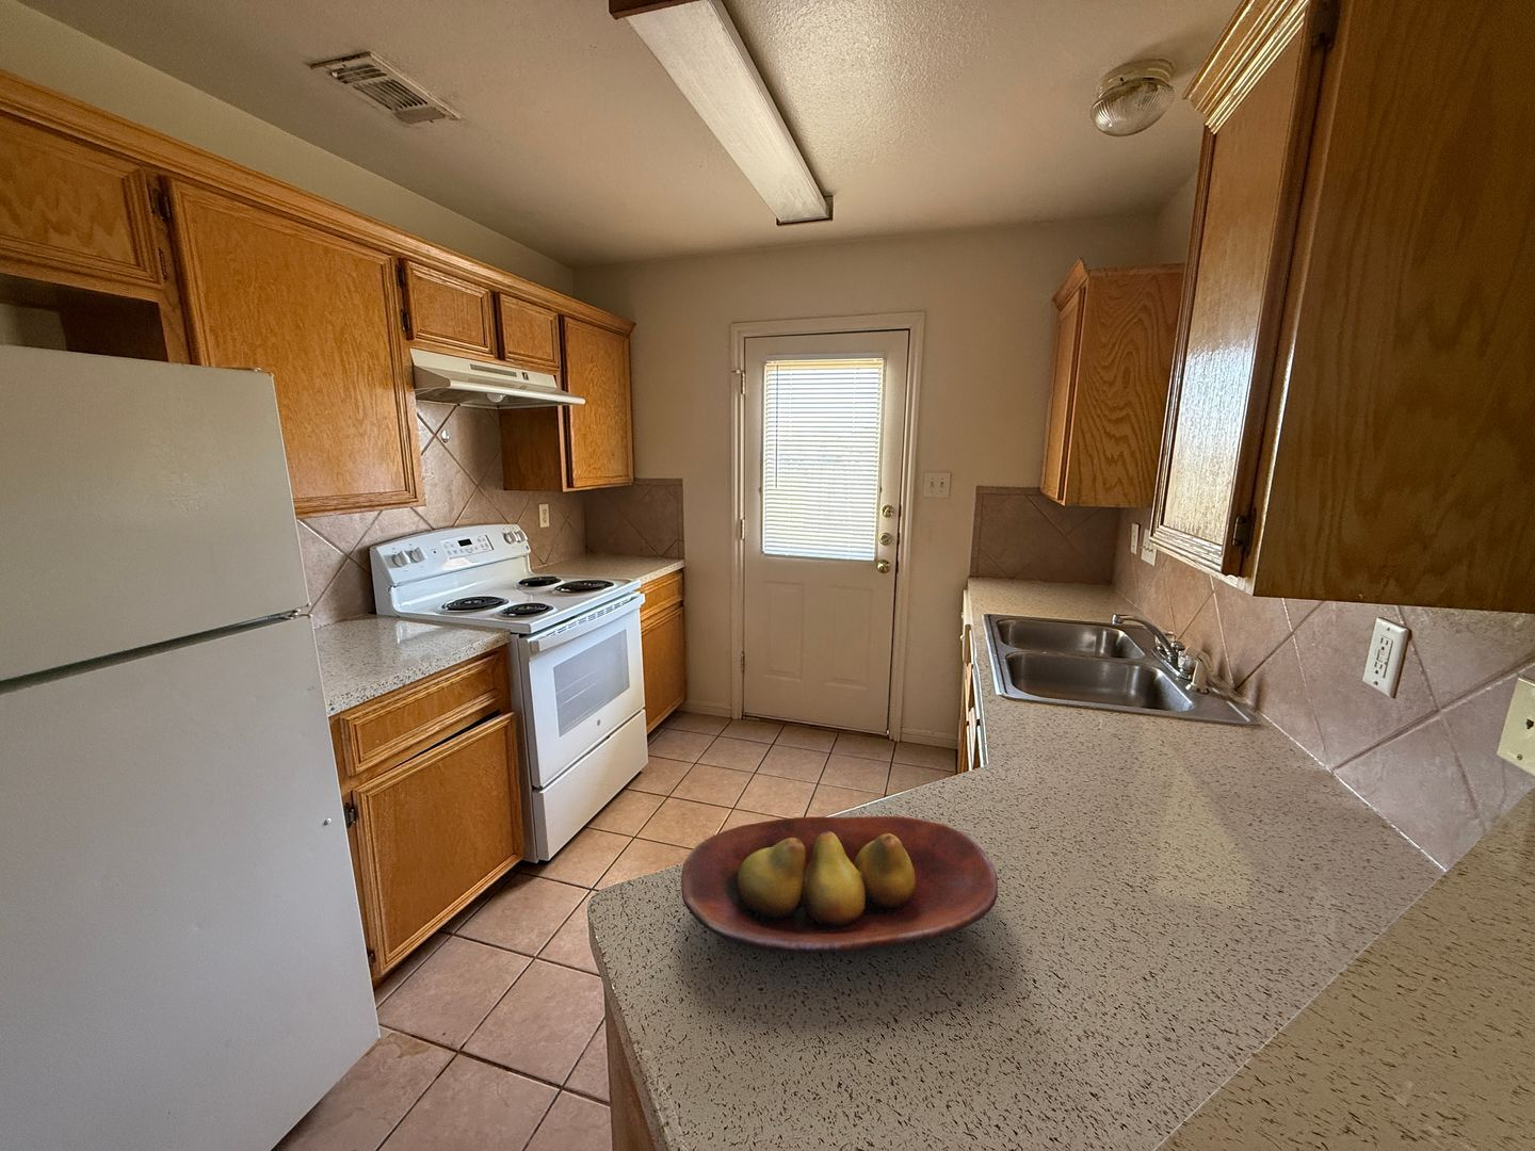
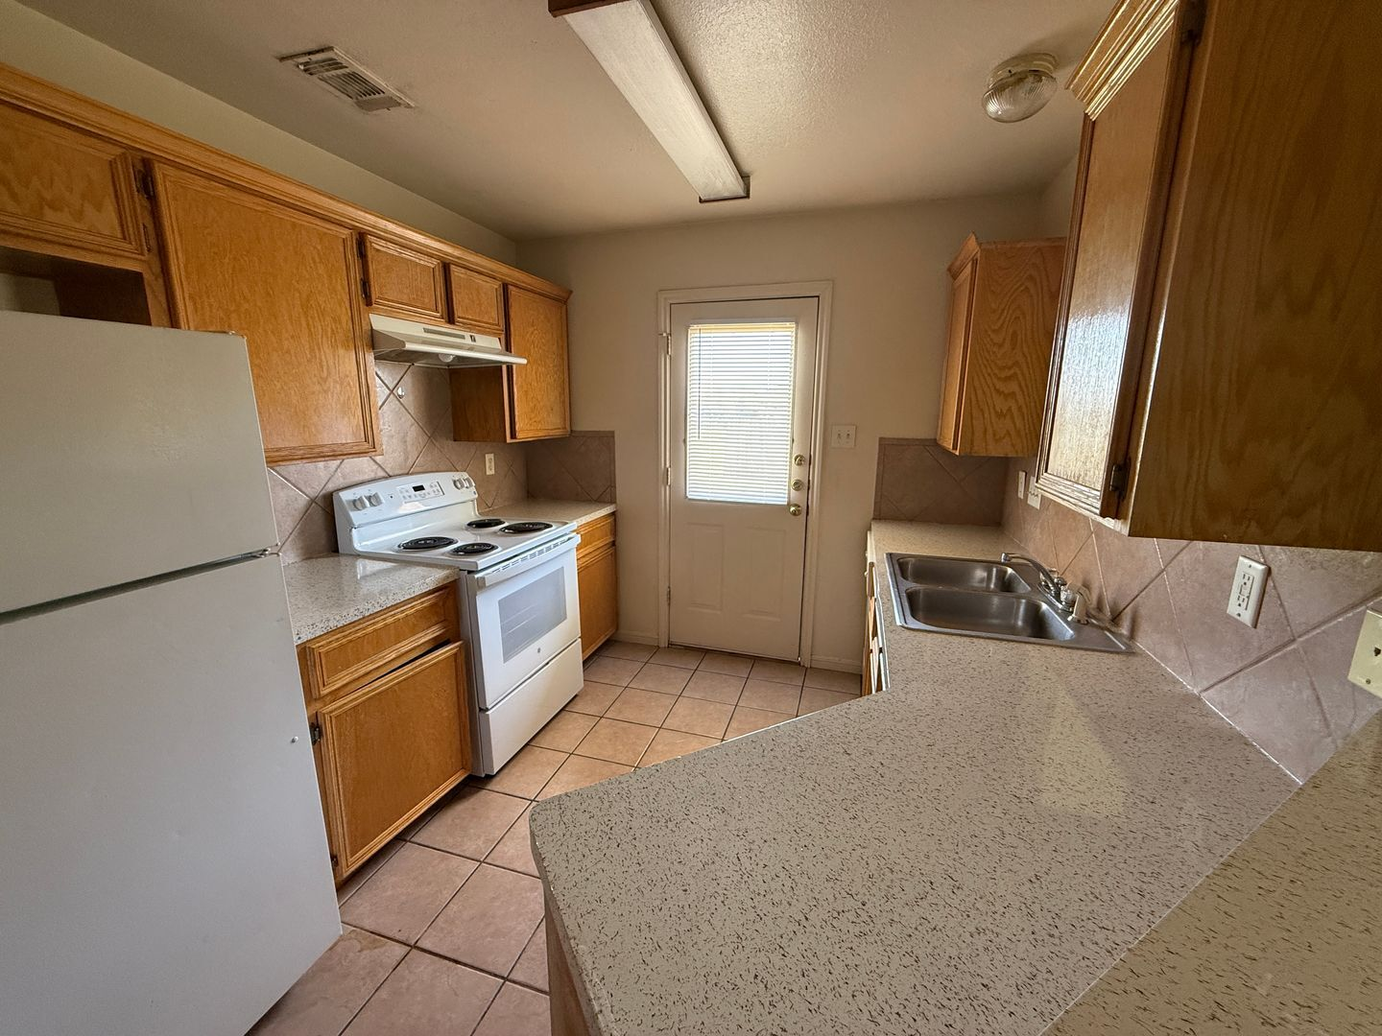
- fruit bowl [680,815,998,954]
